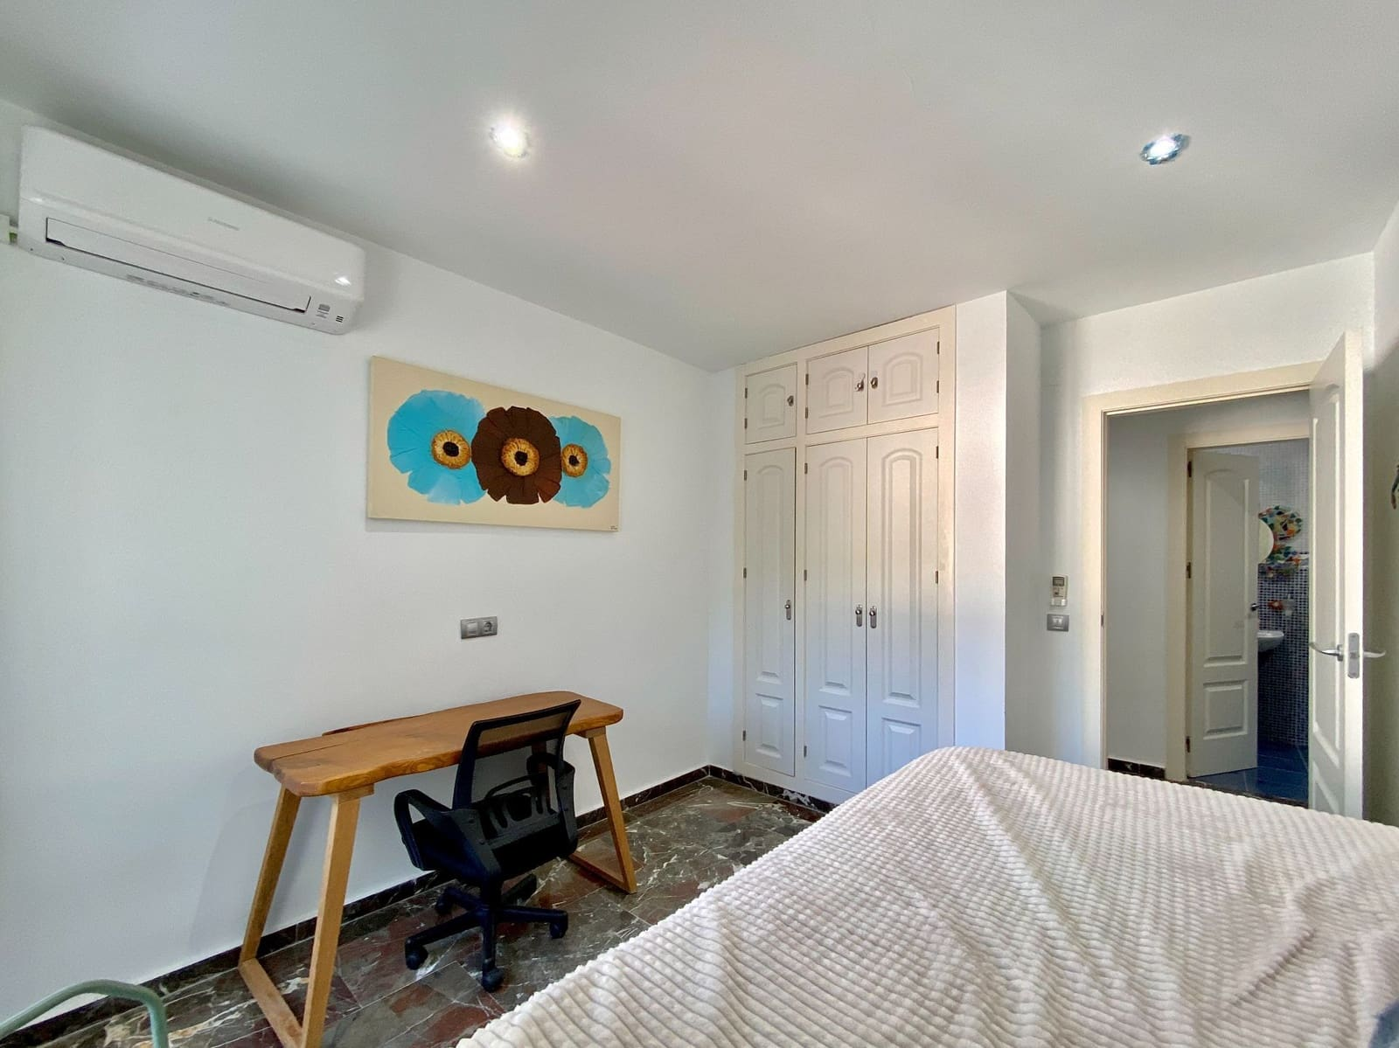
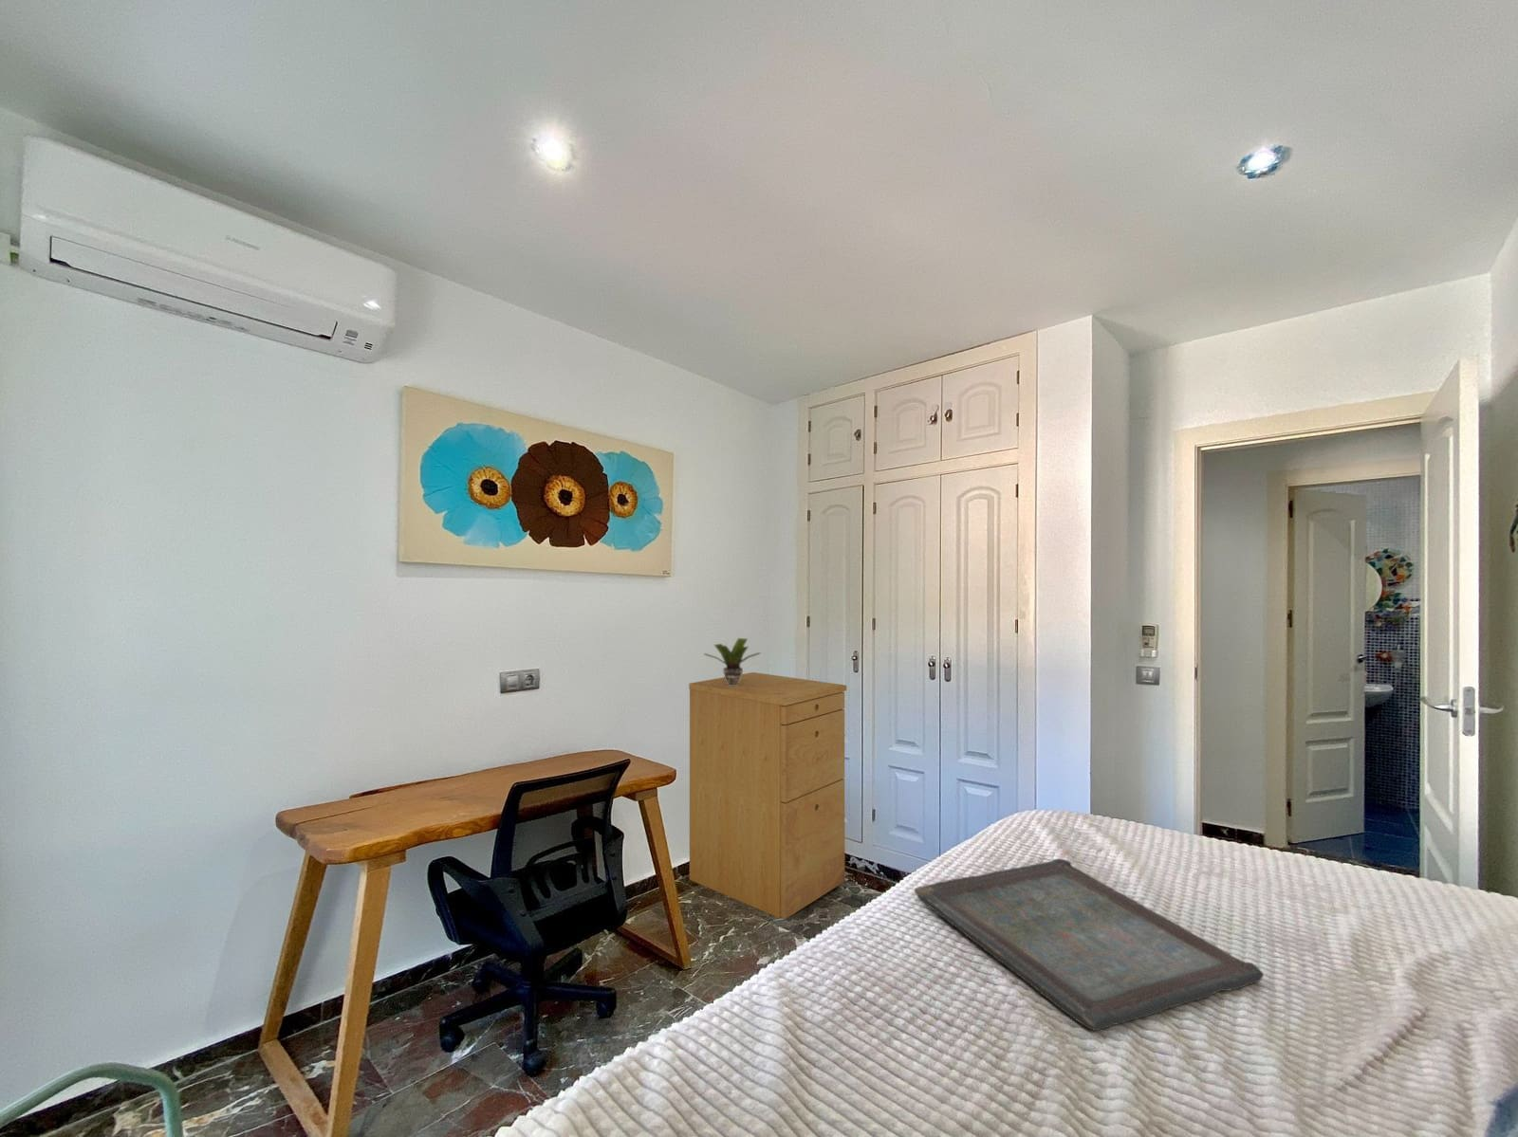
+ potted plant [703,638,761,686]
+ serving tray [914,859,1265,1032]
+ filing cabinet [688,671,847,920]
